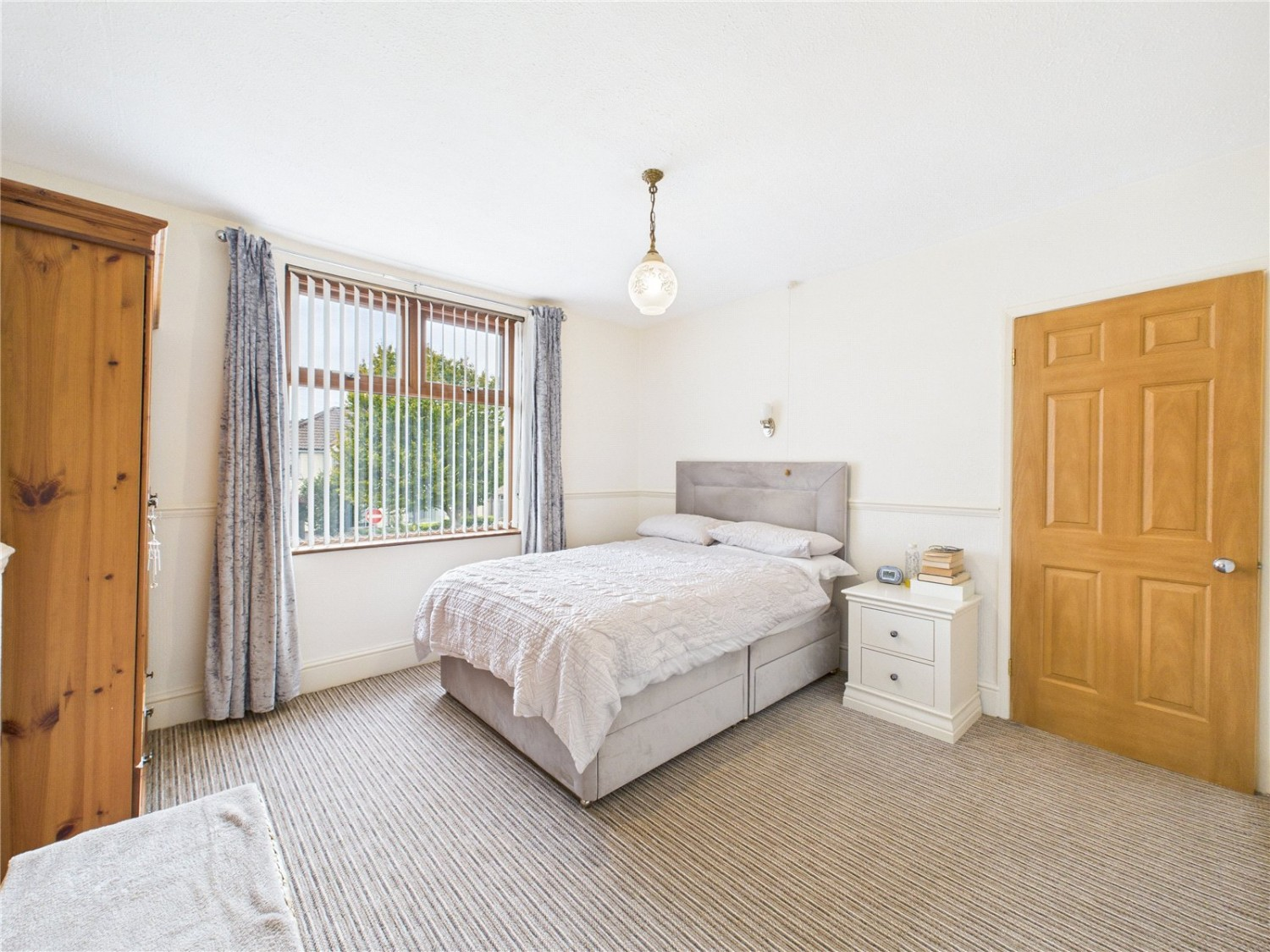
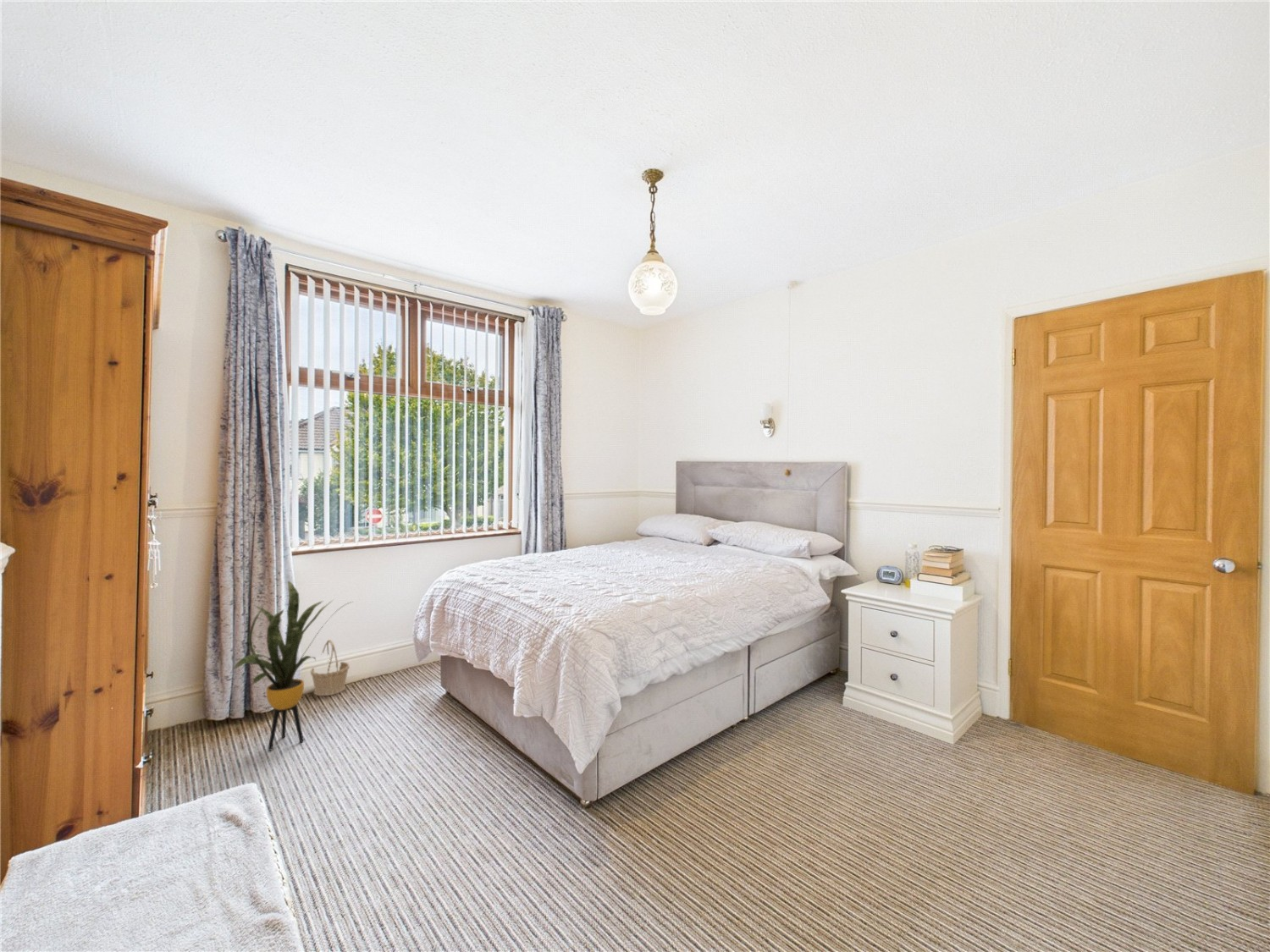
+ house plant [230,581,353,751]
+ basket [310,639,351,696]
